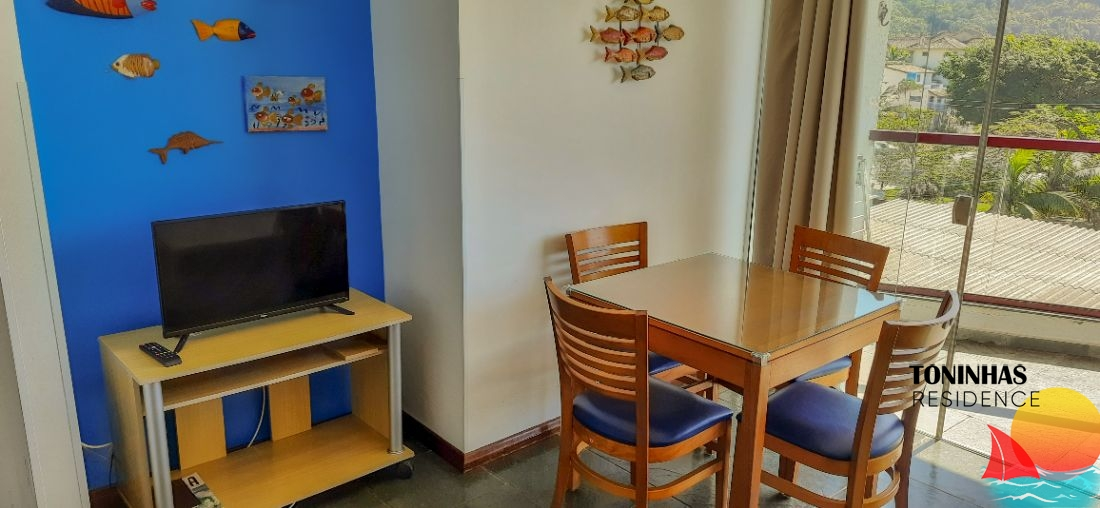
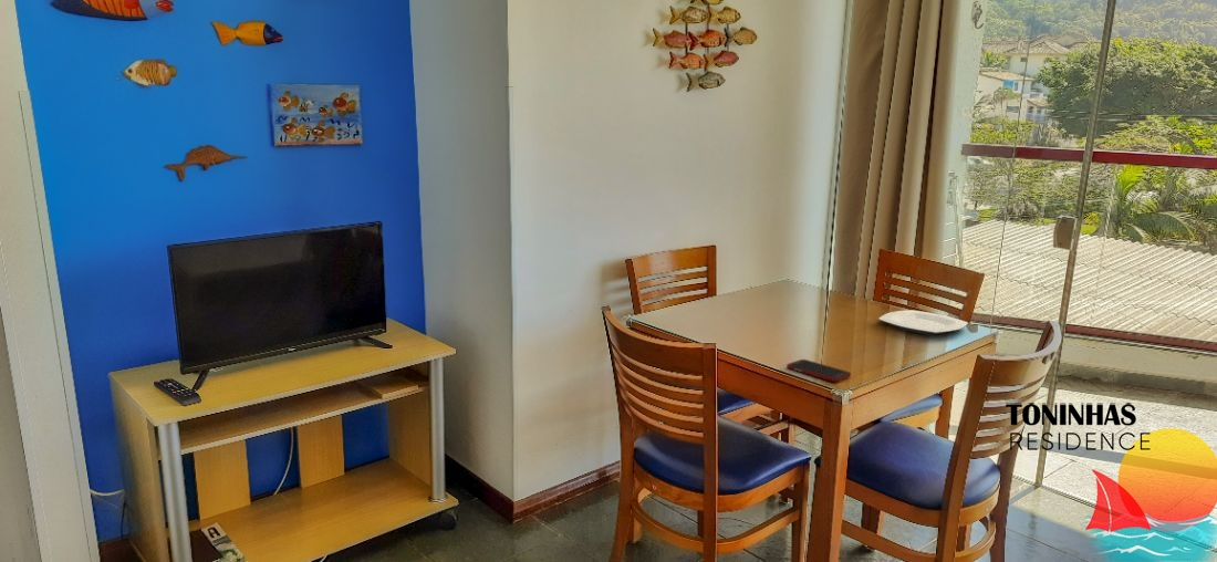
+ plate [877,309,969,336]
+ cell phone [786,358,852,383]
